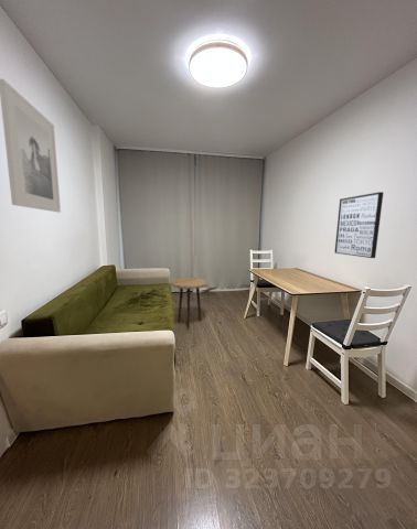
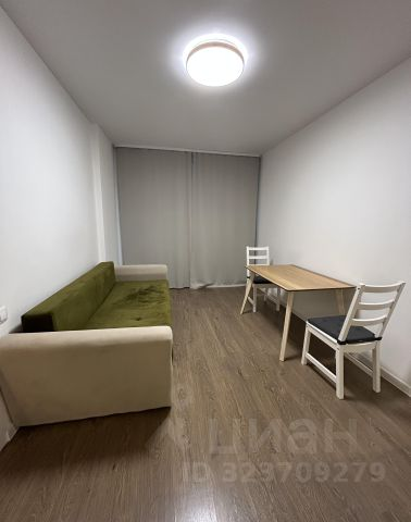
- wall art [333,191,384,259]
- side table [170,277,209,330]
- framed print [0,78,62,213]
